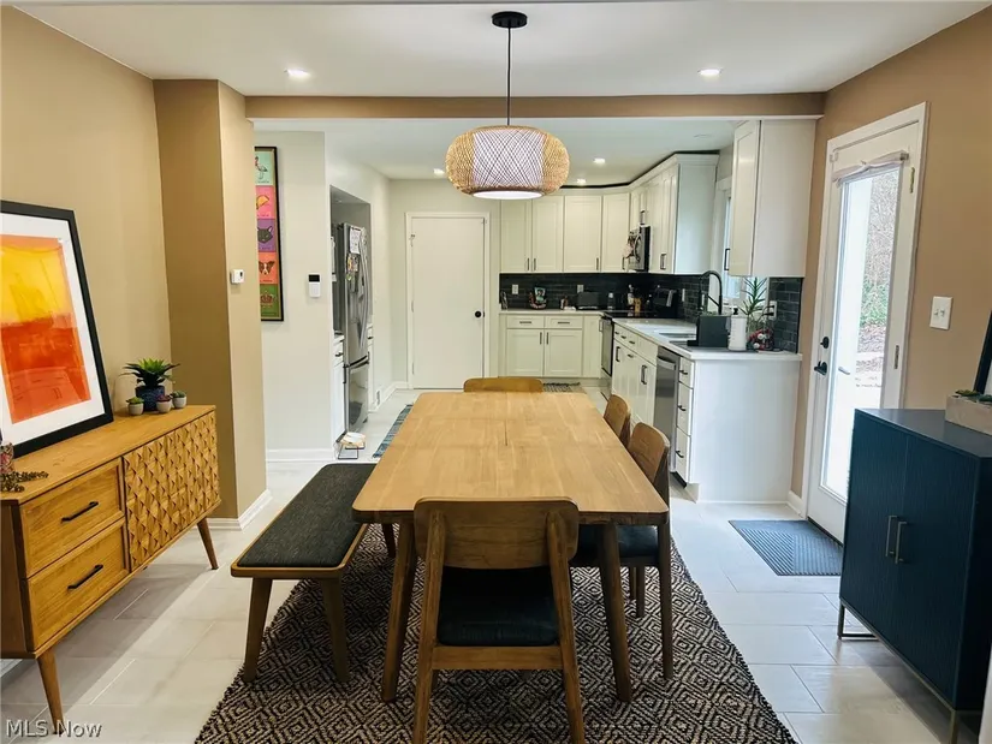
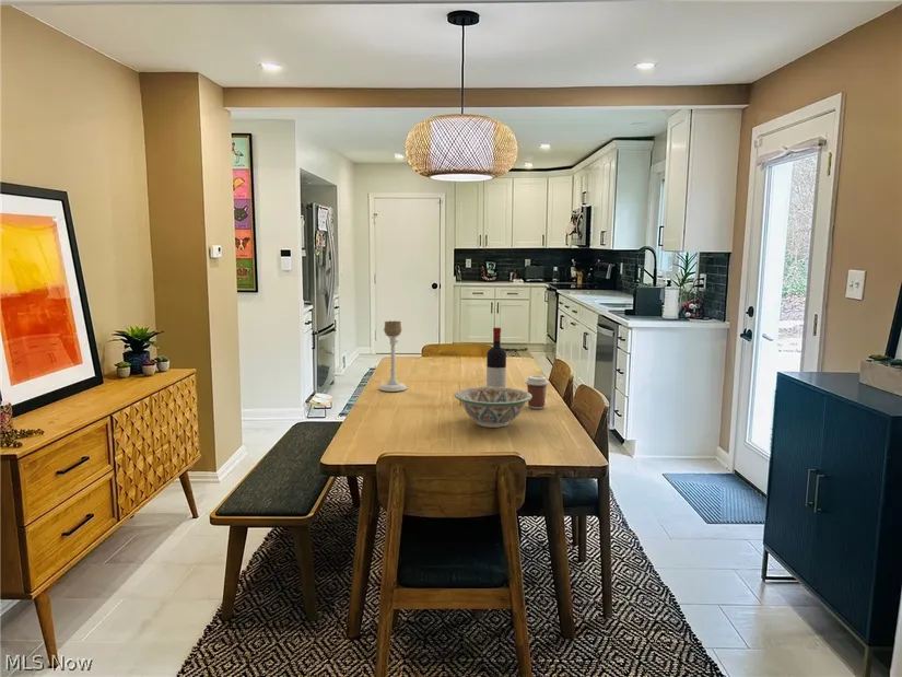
+ decorative bowl [454,386,532,429]
+ candle holder [378,319,408,393]
+ coffee cup [525,375,550,410]
+ wine bottle [485,327,507,387]
